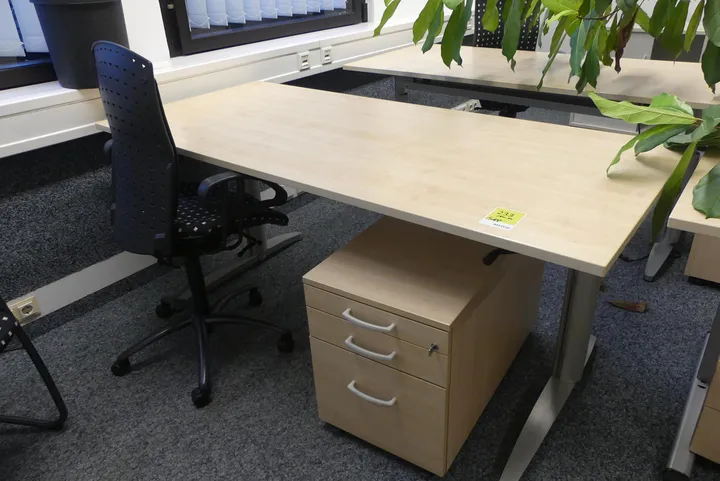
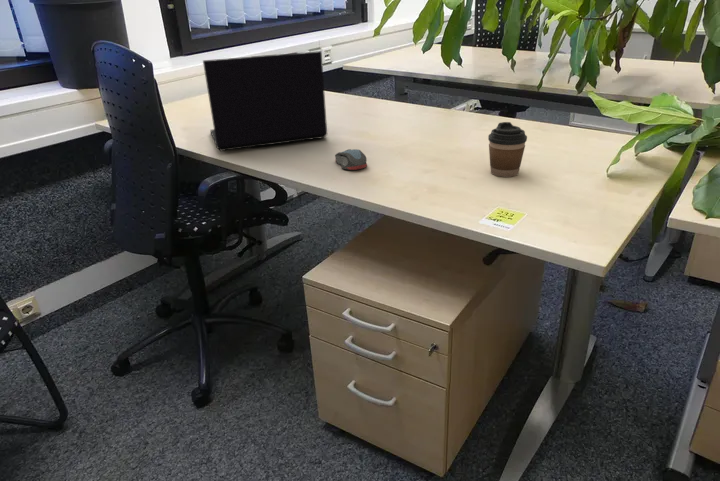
+ laptop [202,50,328,152]
+ computer mouse [334,148,368,171]
+ coffee cup [487,121,528,178]
